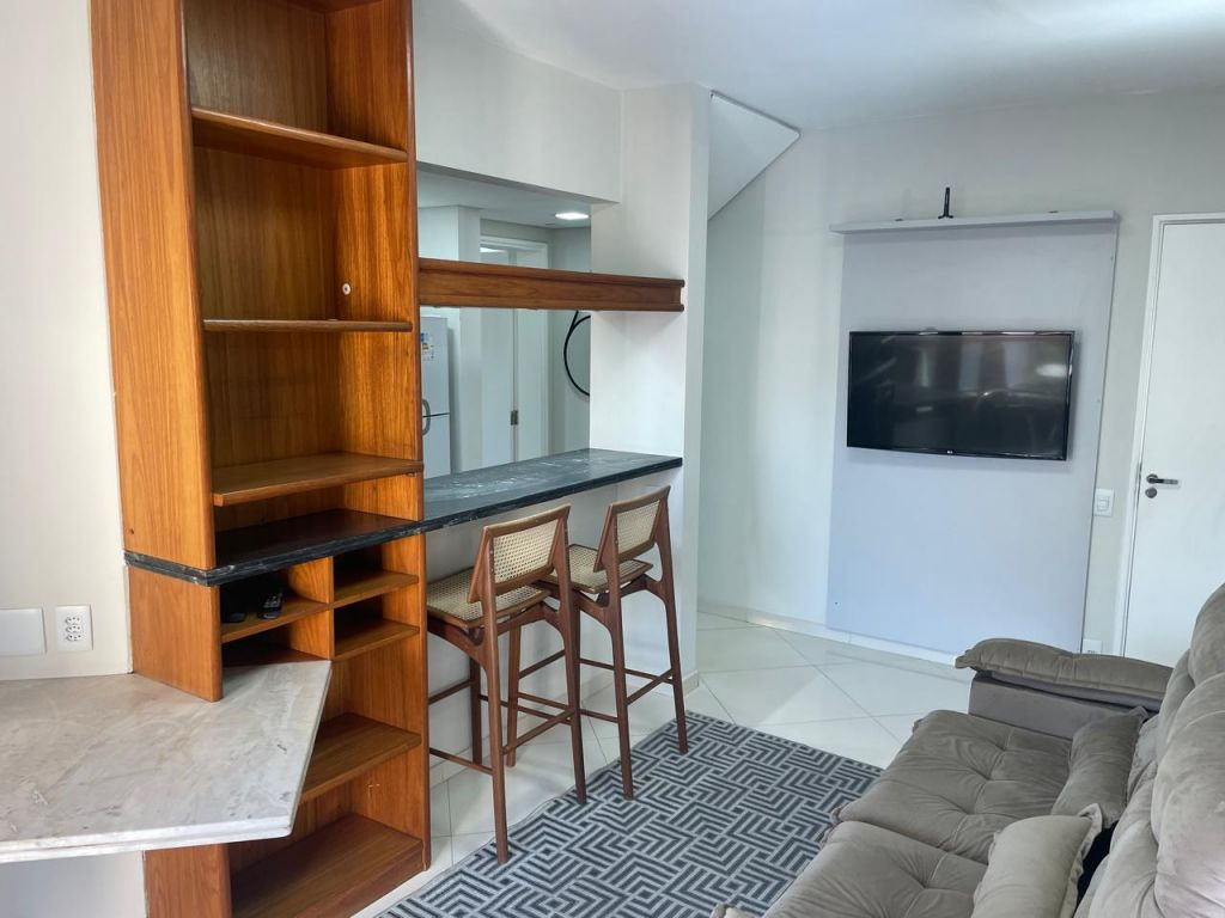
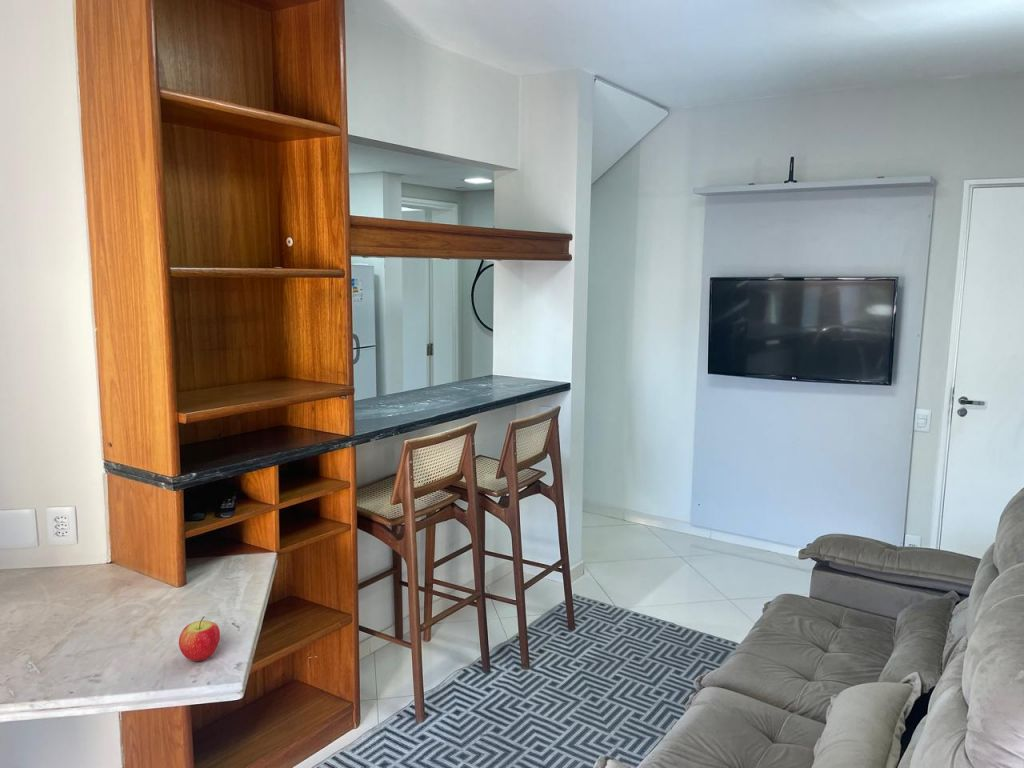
+ apple [178,615,221,662]
